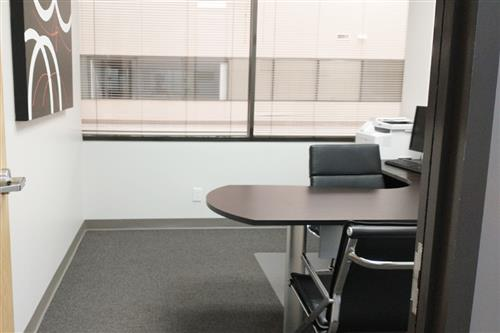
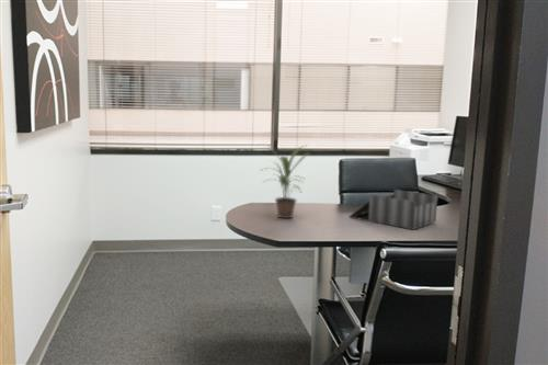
+ desk organizer [347,189,438,230]
+ potted plant [258,141,310,219]
